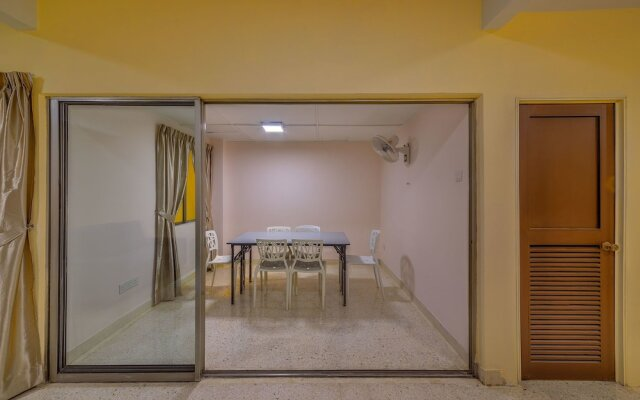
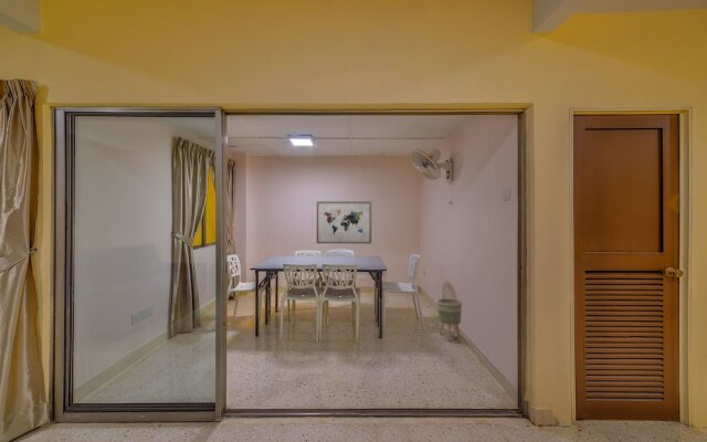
+ planter [436,297,463,343]
+ wall art [316,200,372,244]
